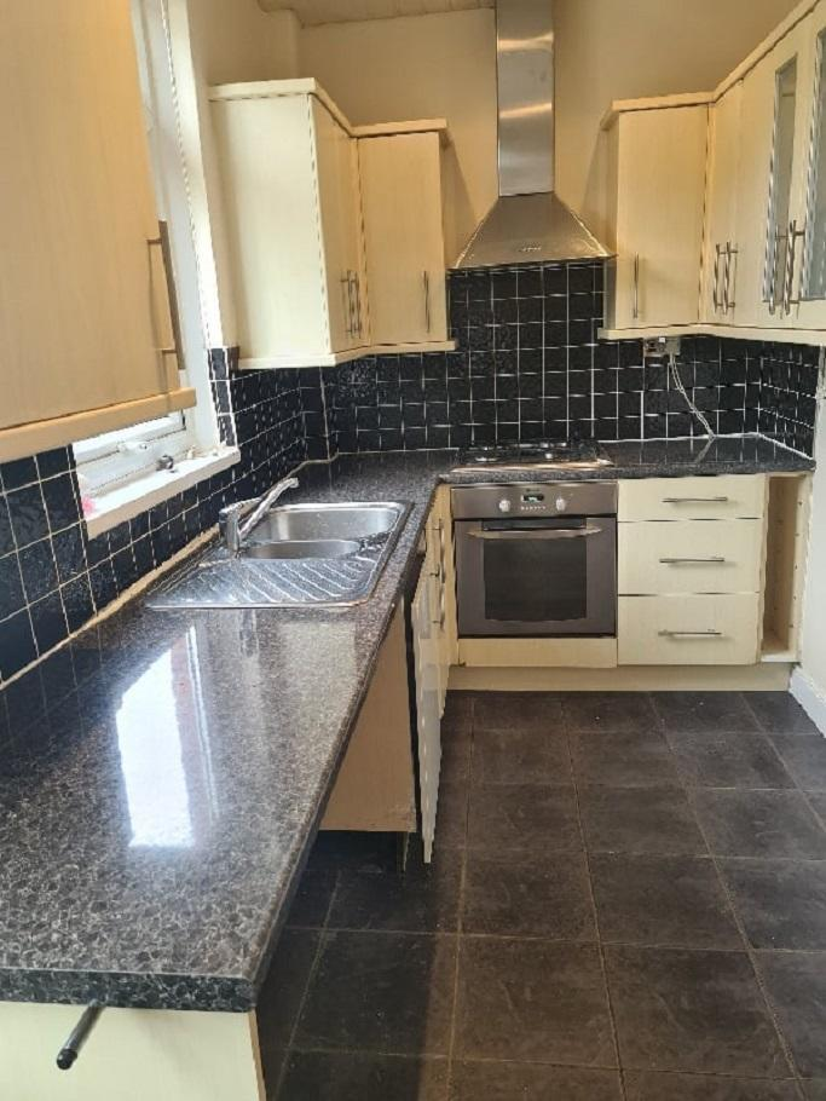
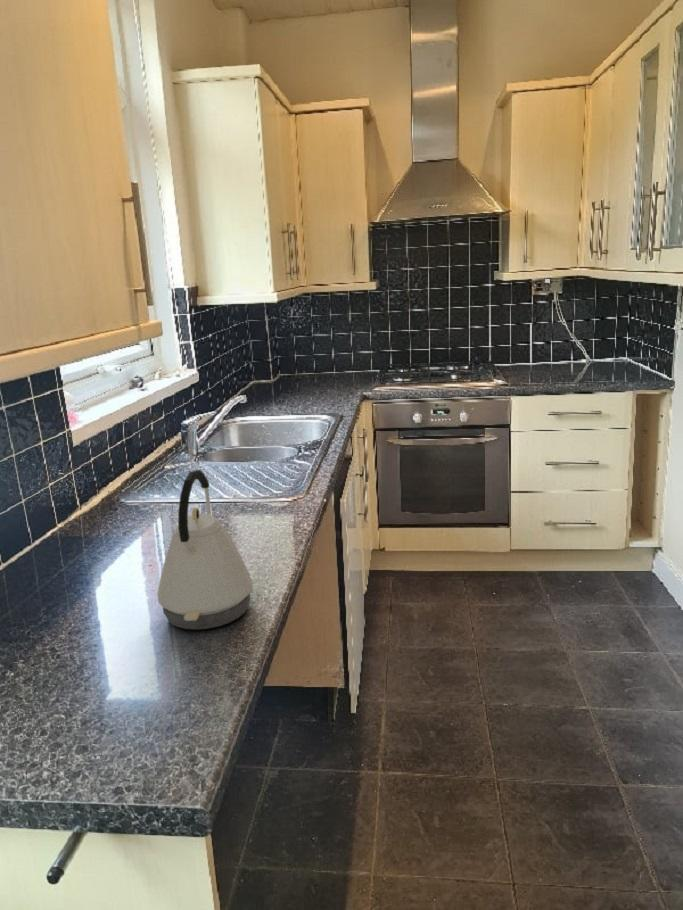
+ kettle [156,469,254,630]
